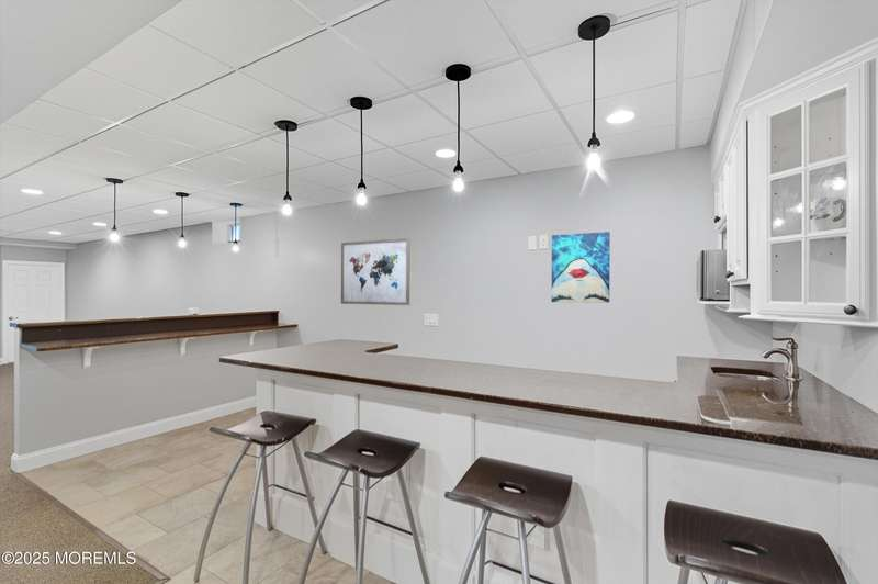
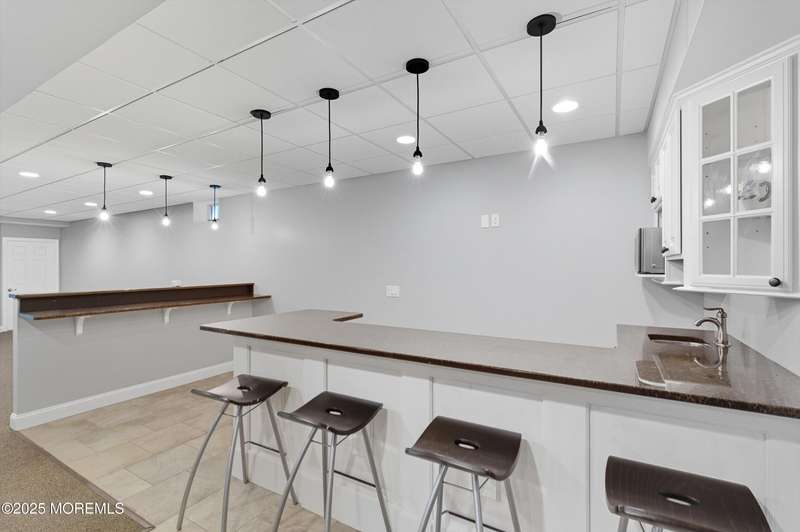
- wall art [551,231,611,304]
- wall art [340,237,412,306]
